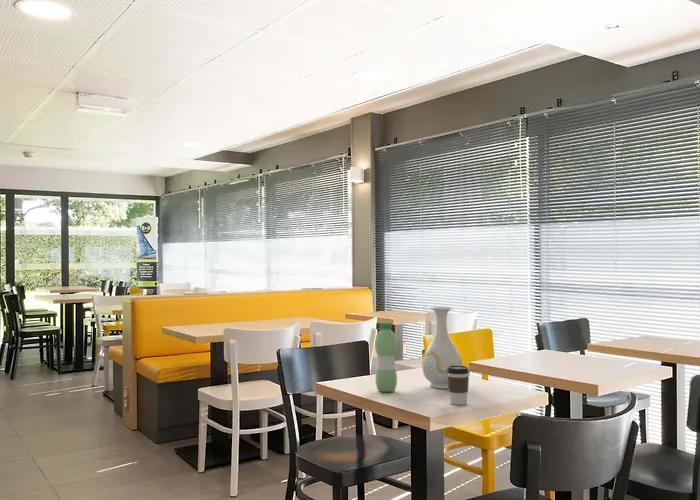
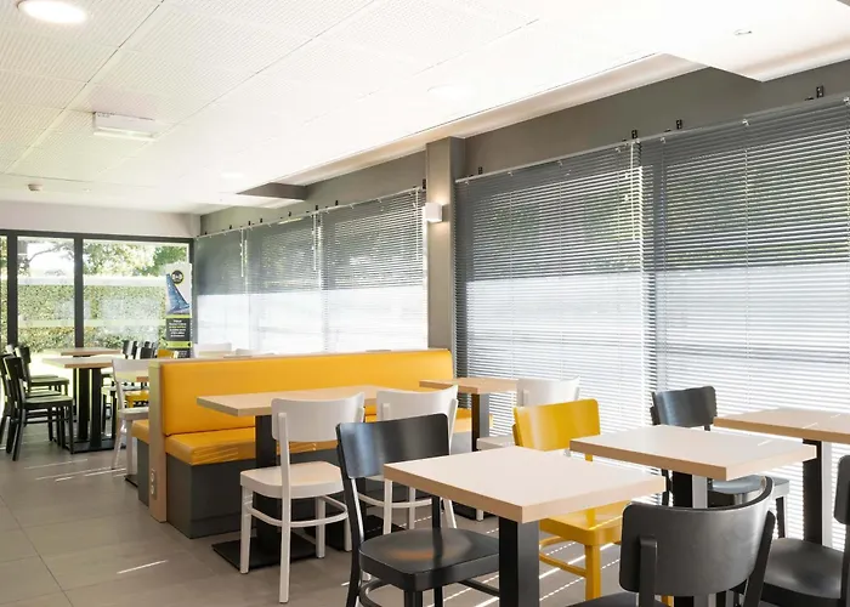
- coffee cup [447,365,470,406]
- vase [421,306,463,390]
- water bottle [374,321,398,393]
